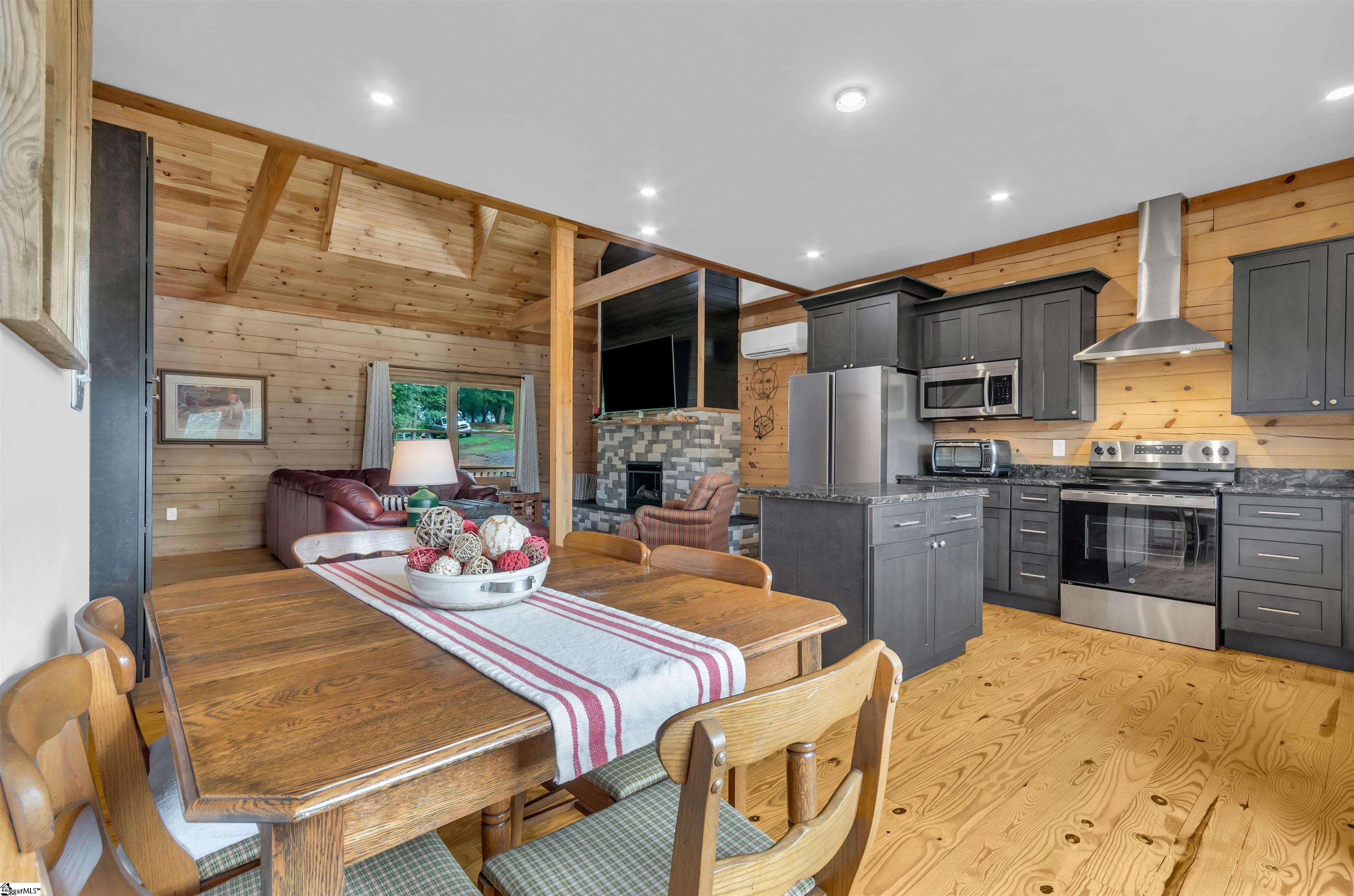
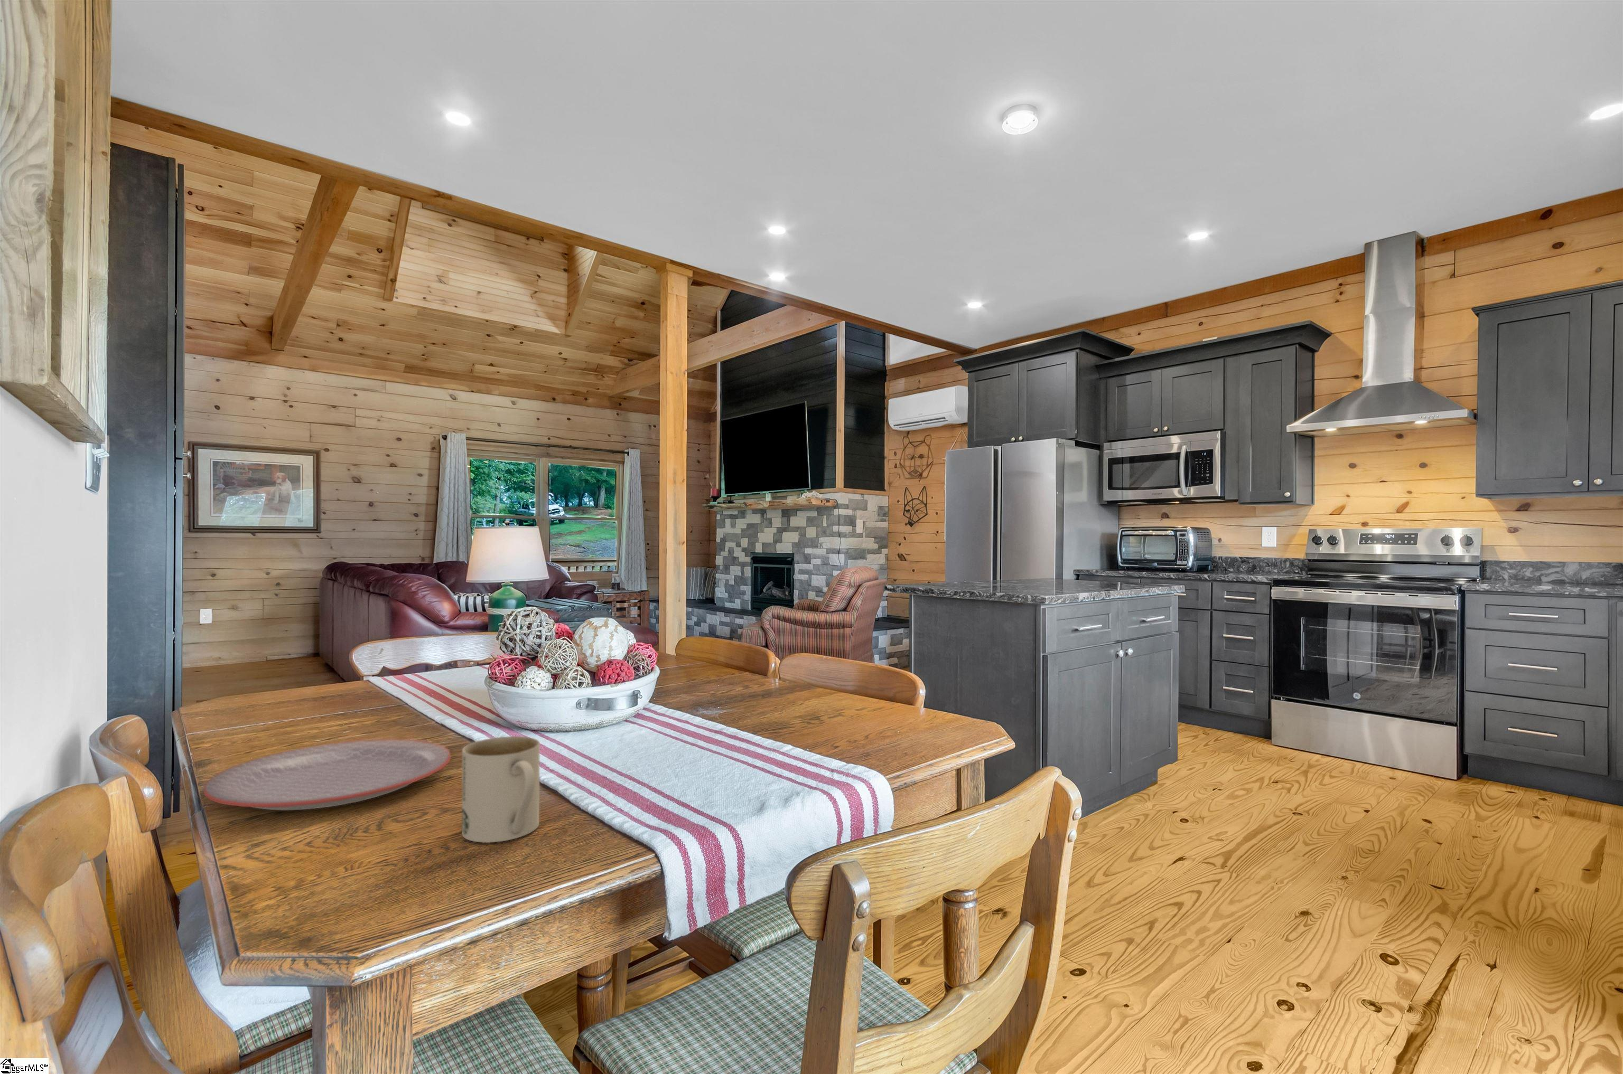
+ plate [203,738,452,811]
+ mug [461,736,541,843]
